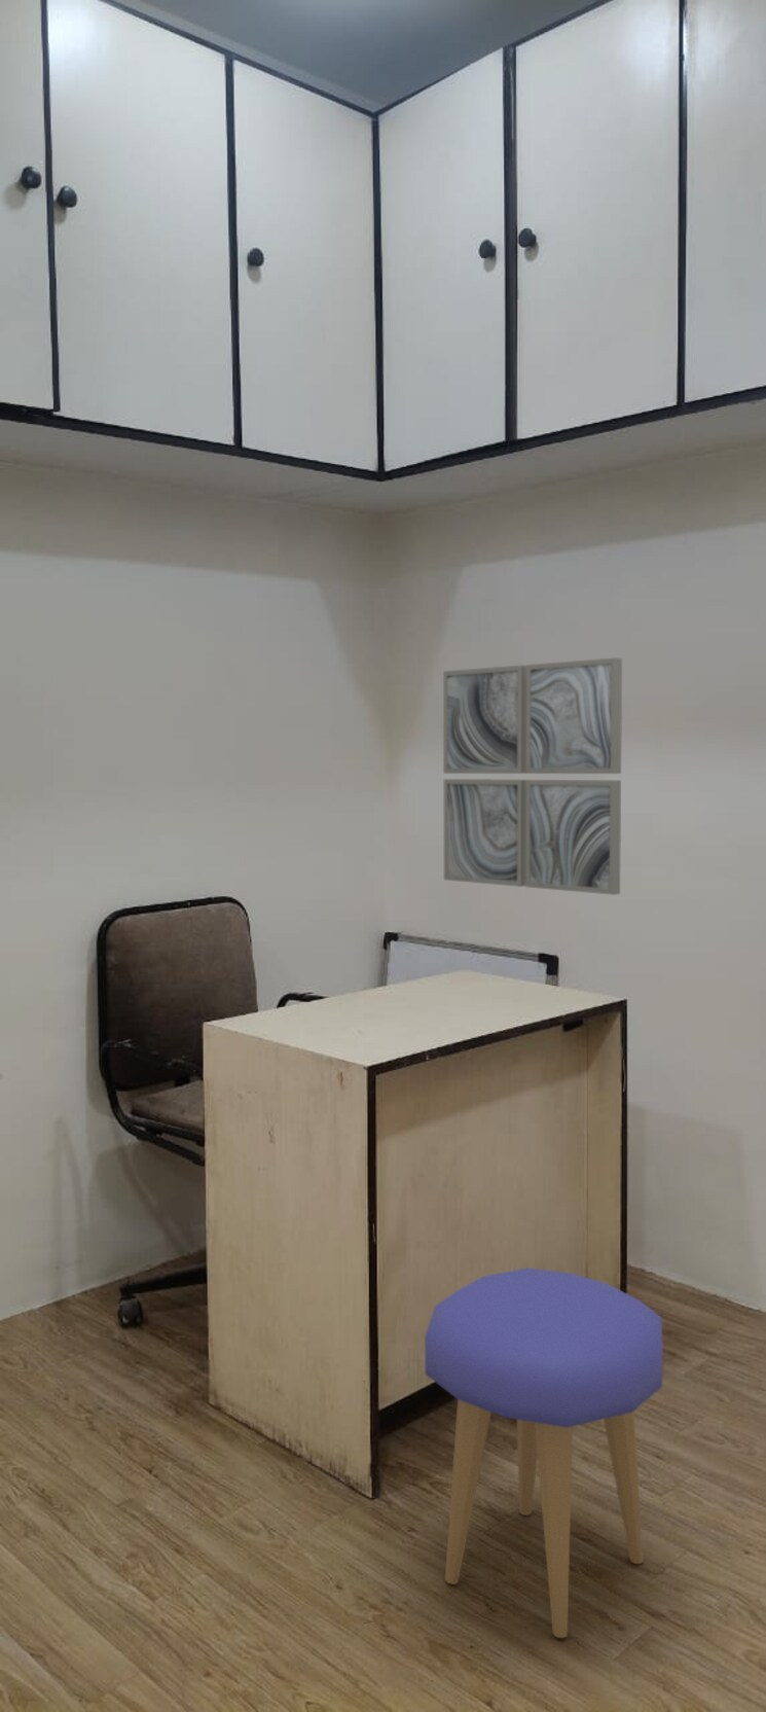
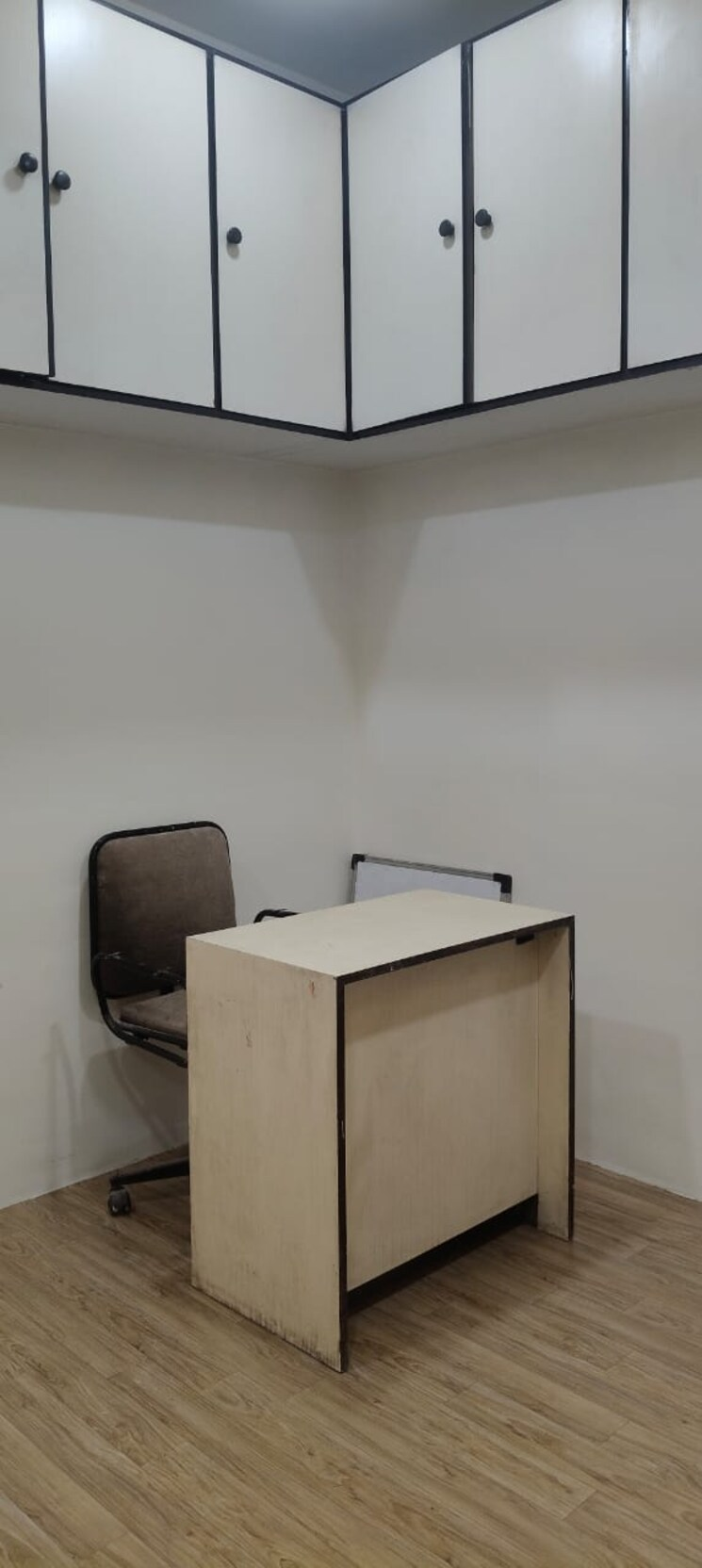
- stool [423,1267,665,1639]
- wall art [442,656,623,896]
